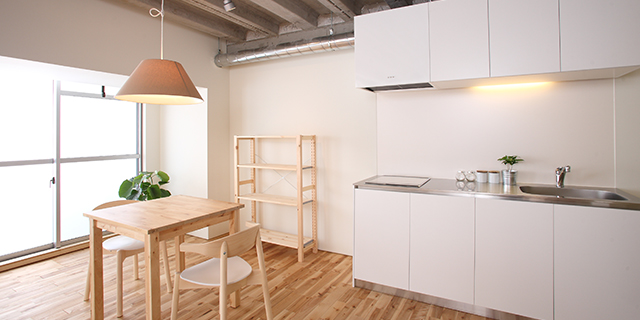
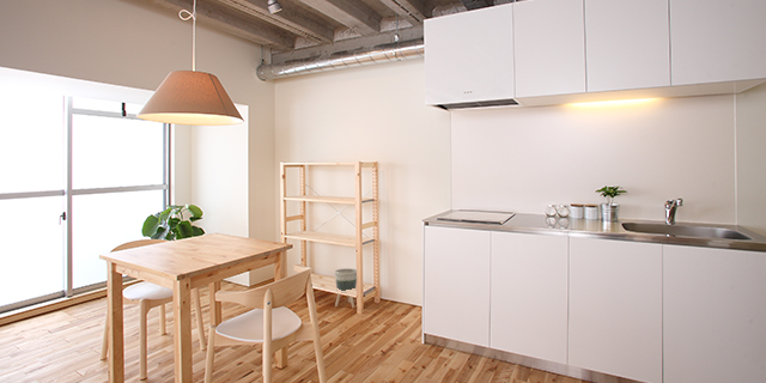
+ planter [334,267,358,309]
